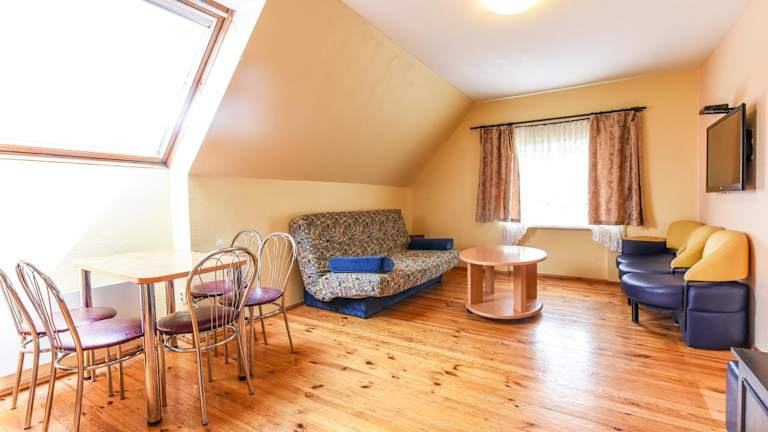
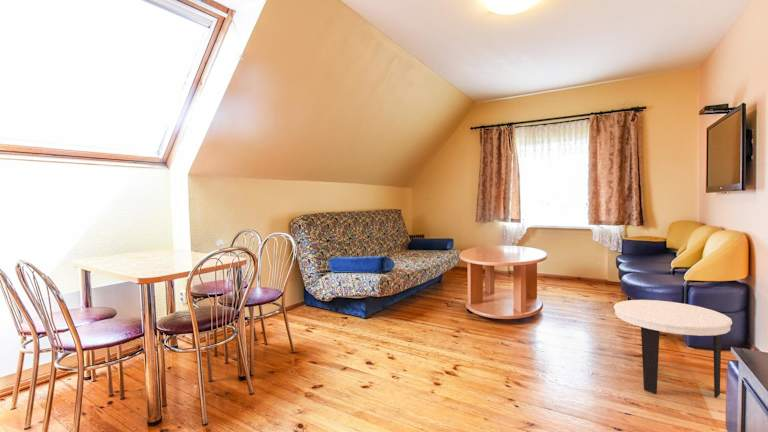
+ side table [613,299,733,399]
